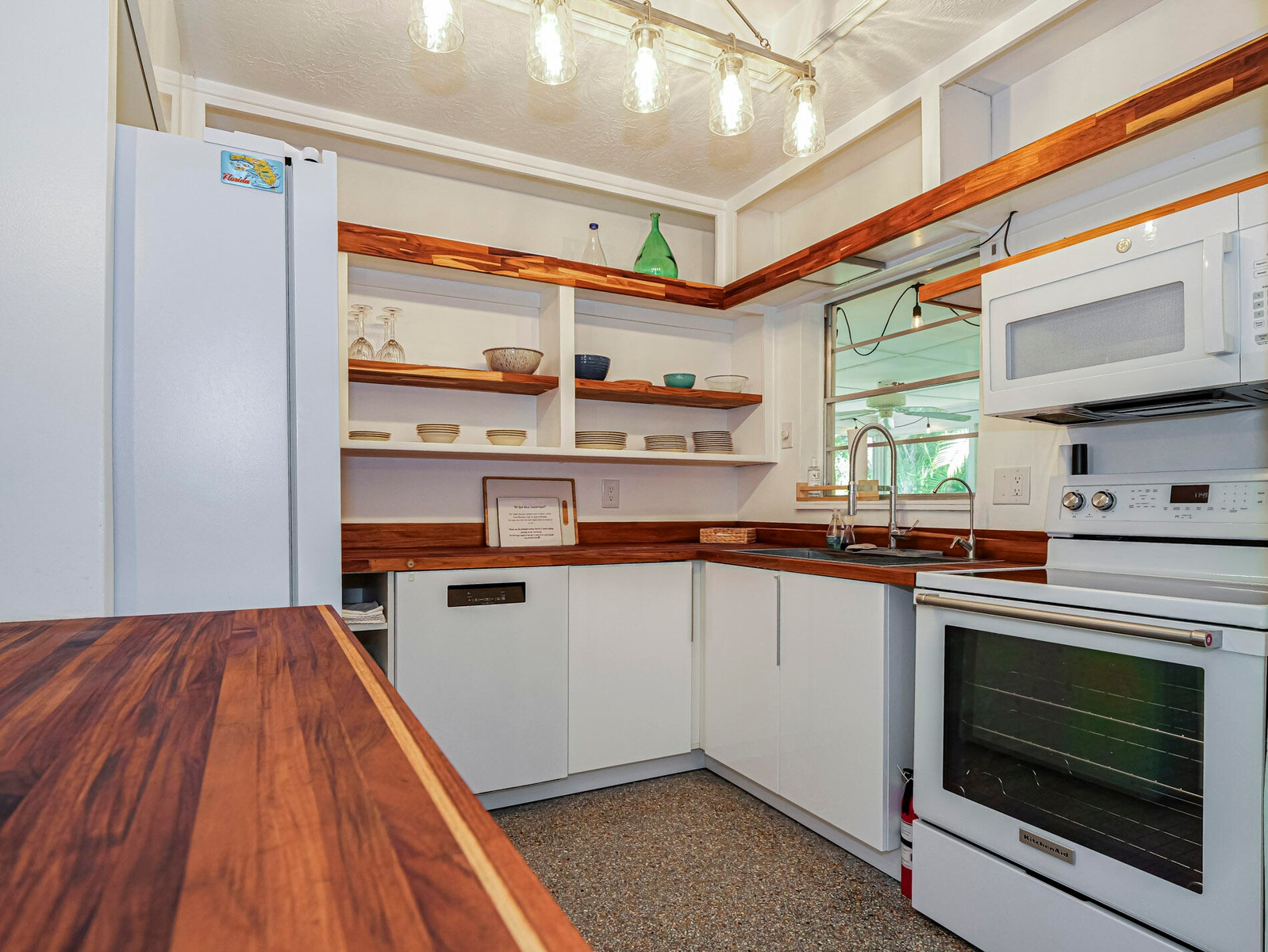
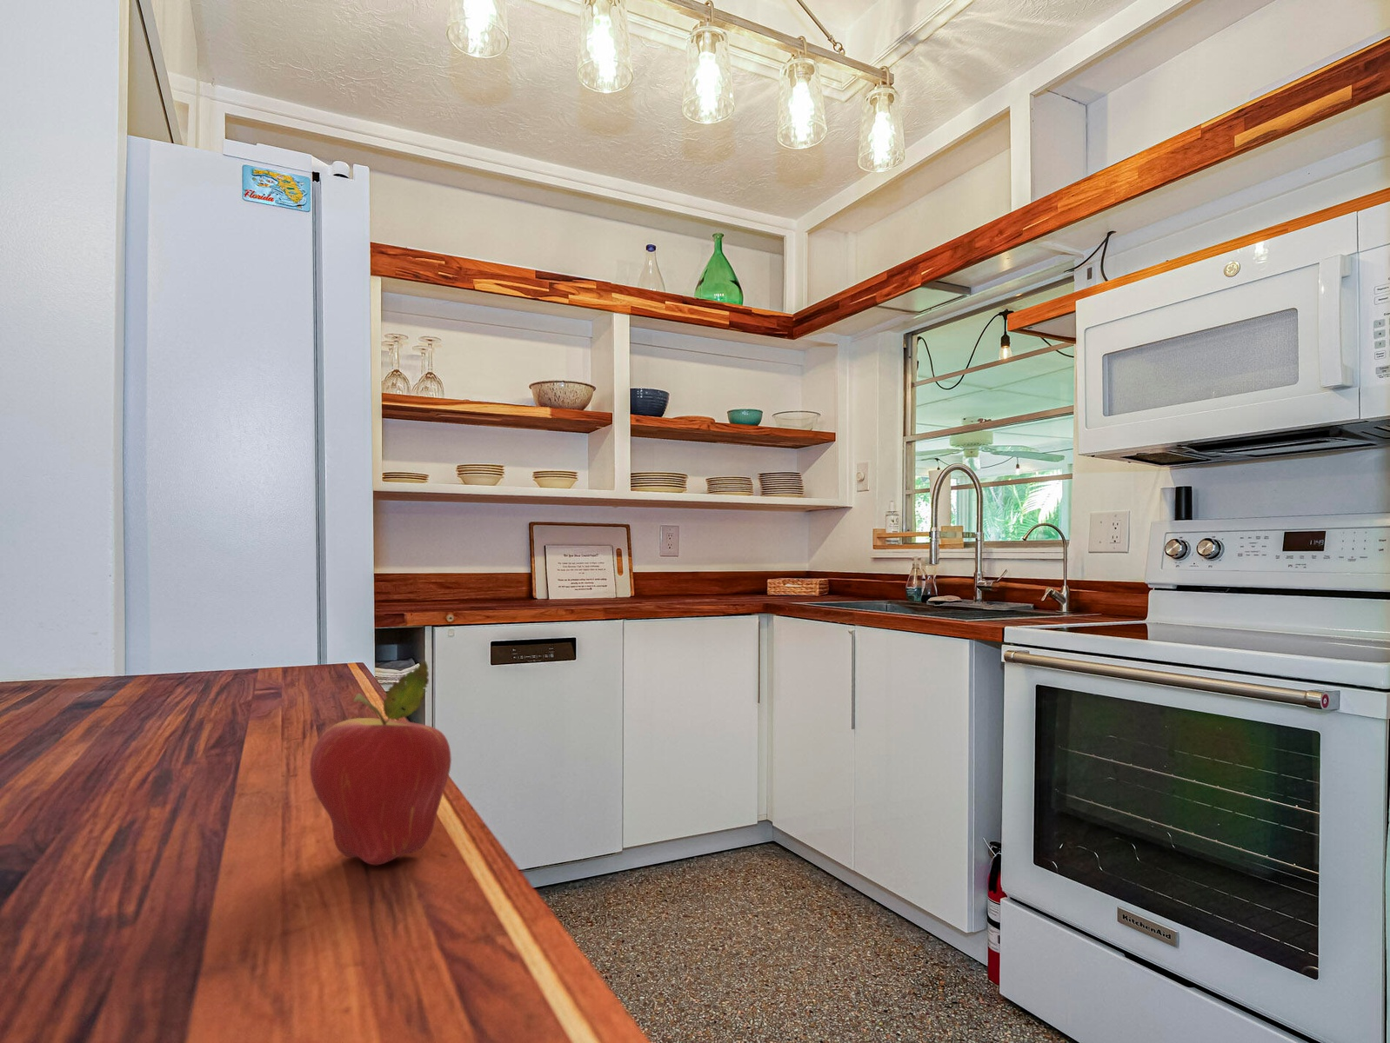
+ fruit [309,660,453,866]
